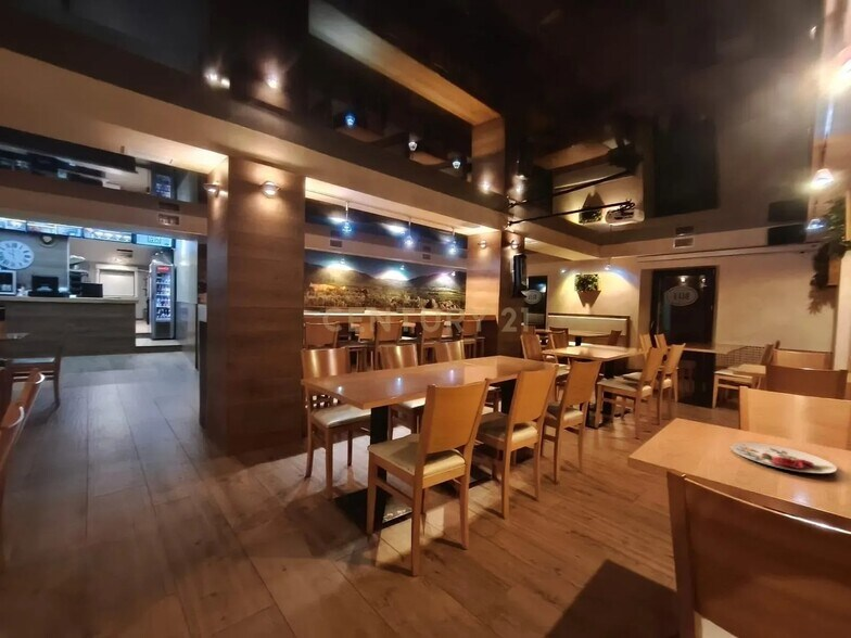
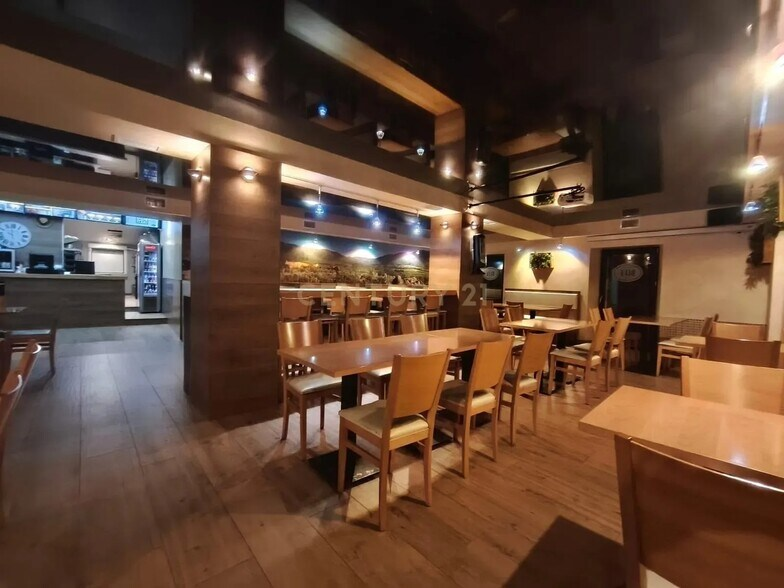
- plate [729,442,838,474]
